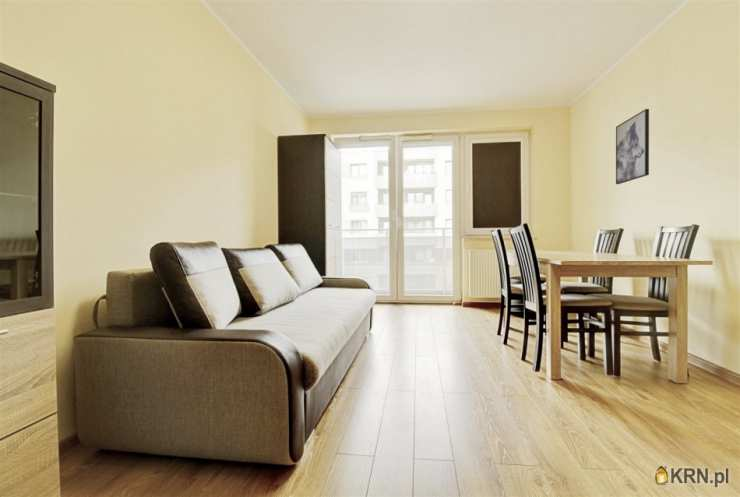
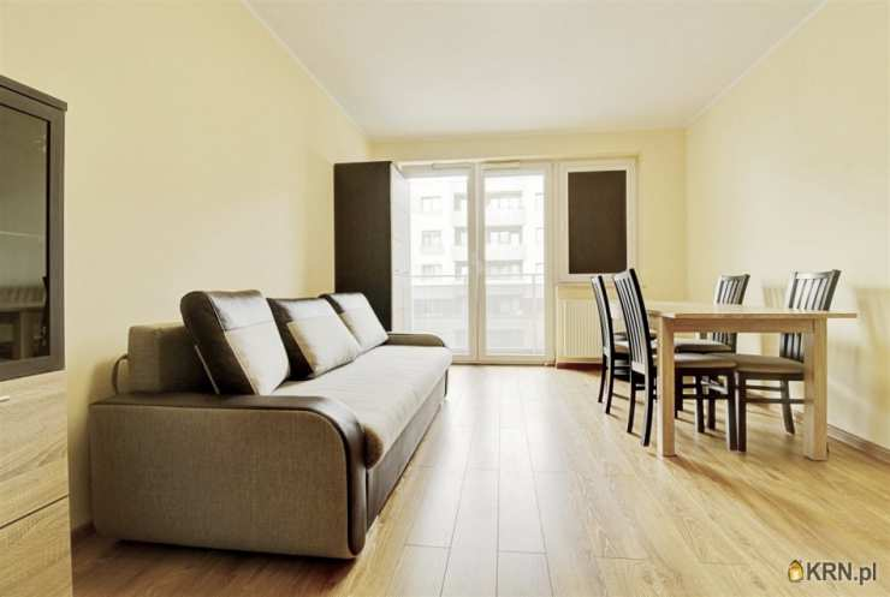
- wall art [615,108,650,185]
